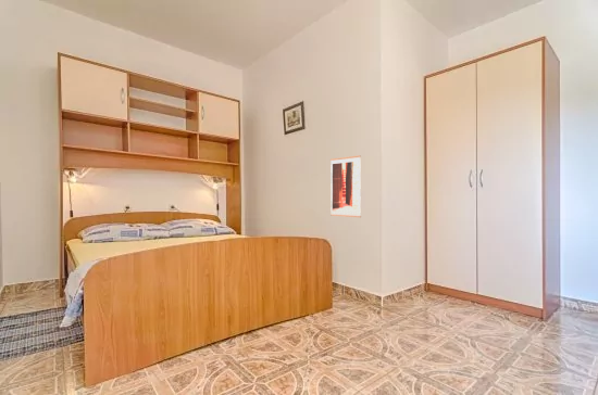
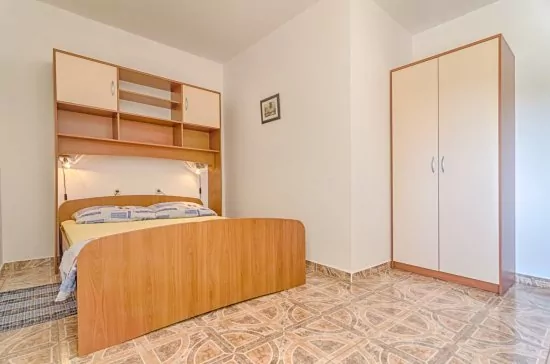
- wall art [329,154,362,218]
